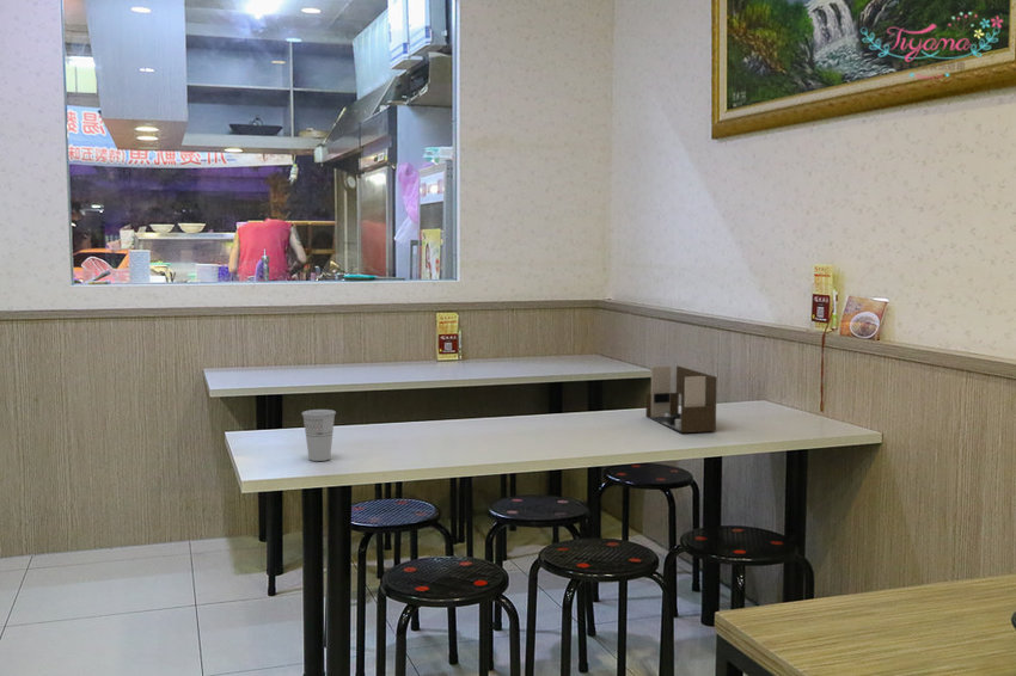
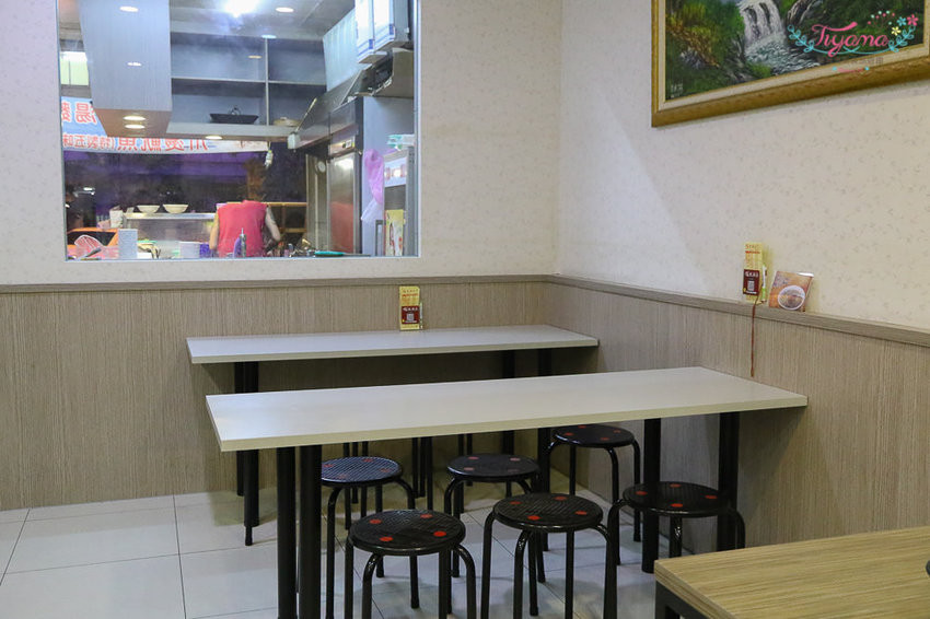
- cup [301,408,337,462]
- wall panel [644,364,718,434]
